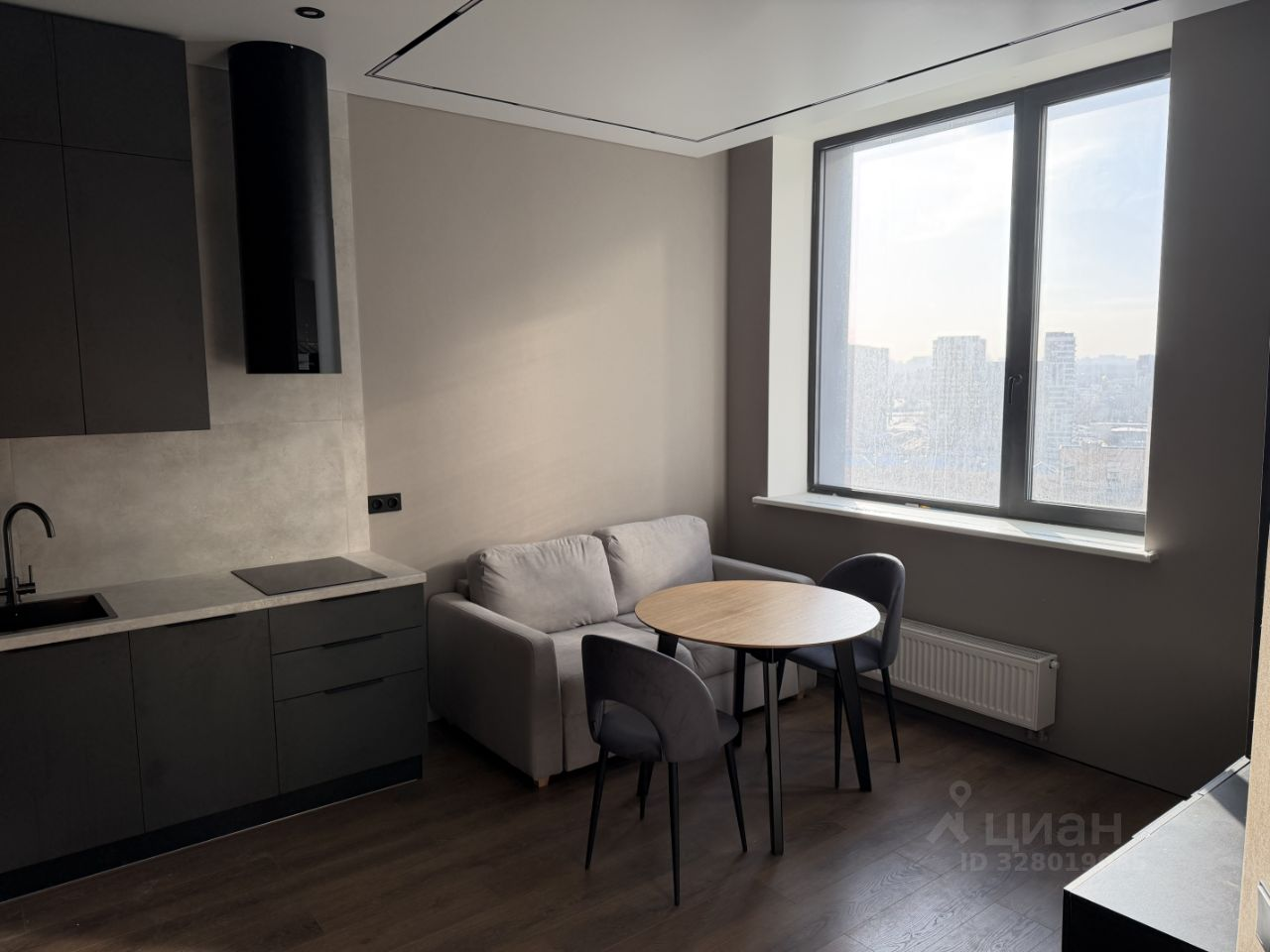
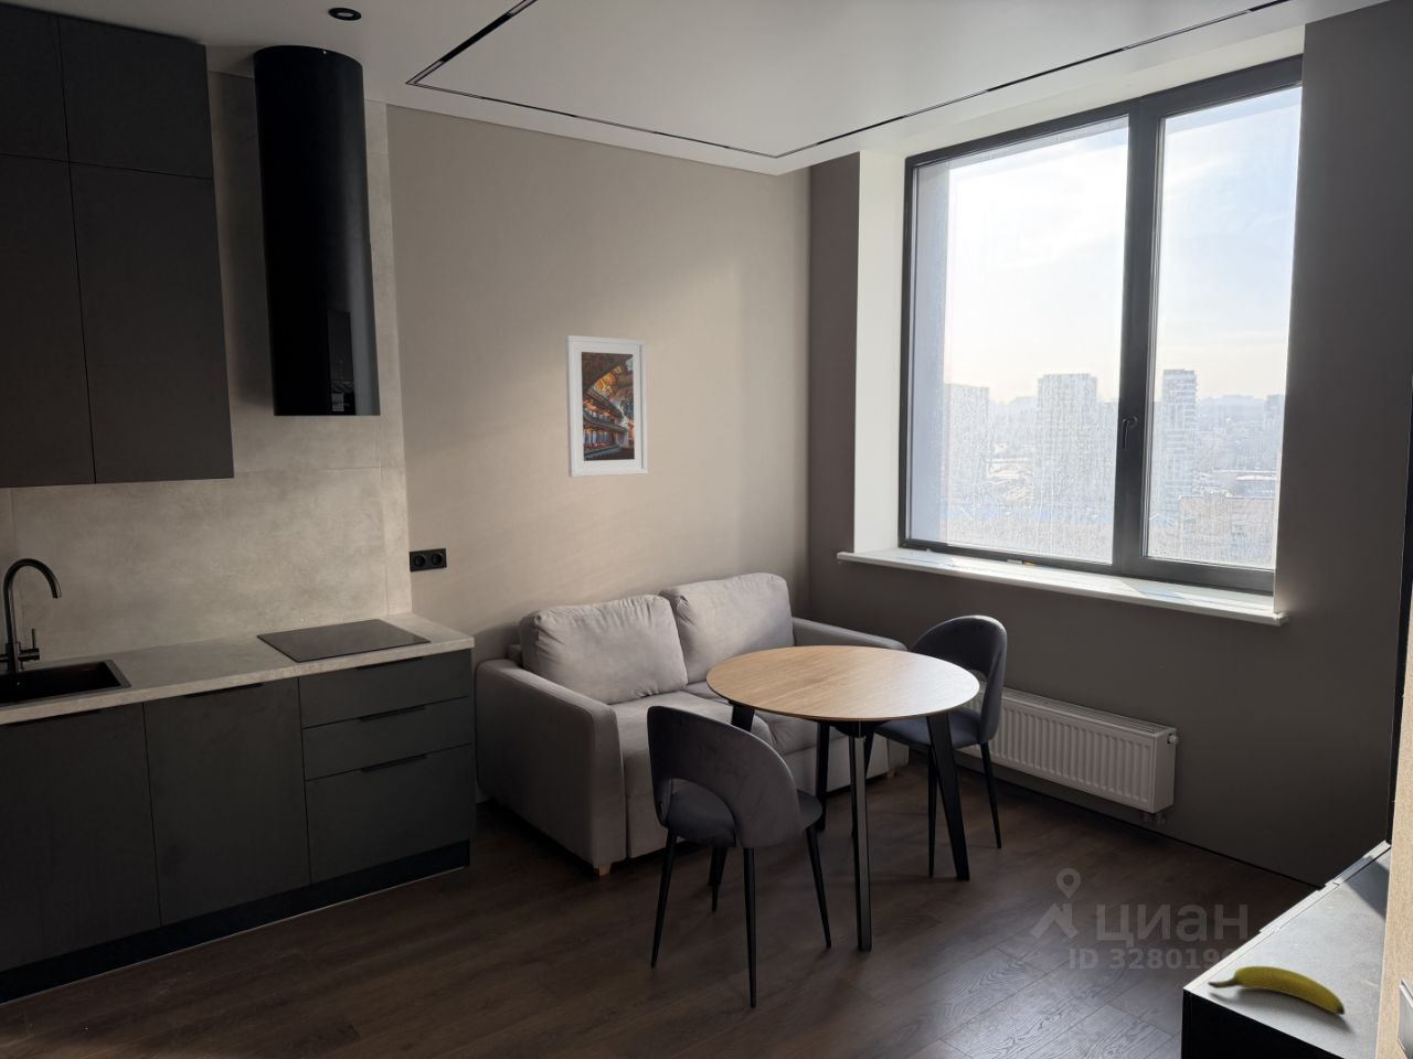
+ banana [1206,966,1345,1016]
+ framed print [564,334,649,477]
